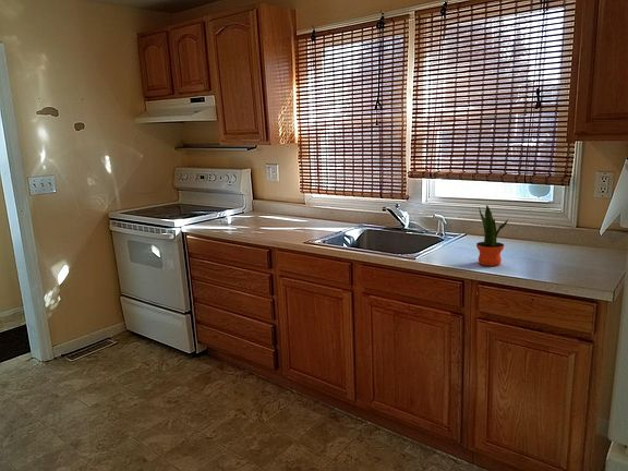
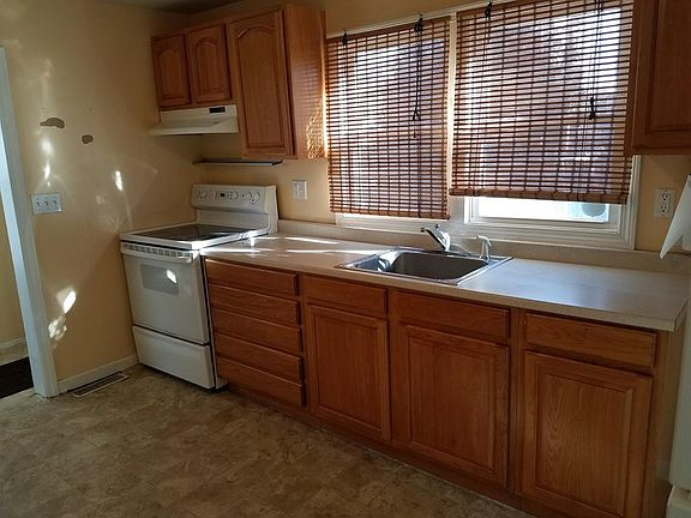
- potted plant [475,204,509,267]
